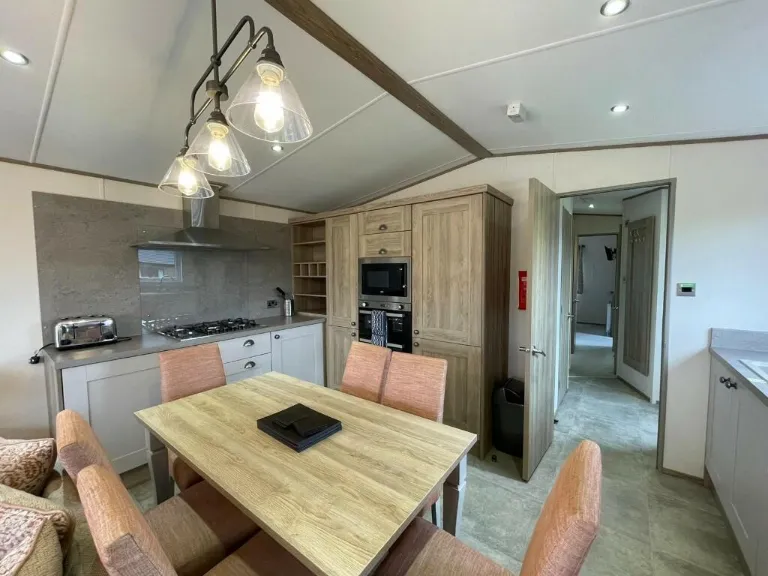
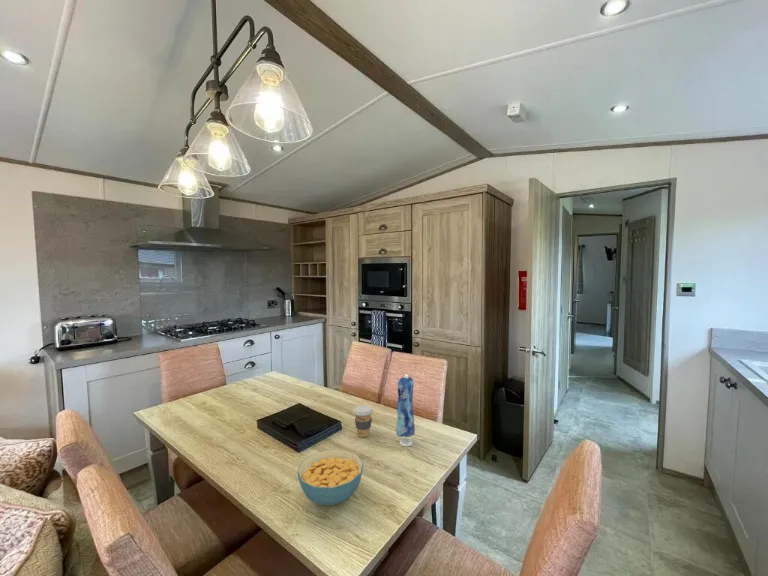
+ coffee cup [353,404,374,438]
+ dress [395,373,416,447]
+ cereal bowl [296,448,364,506]
